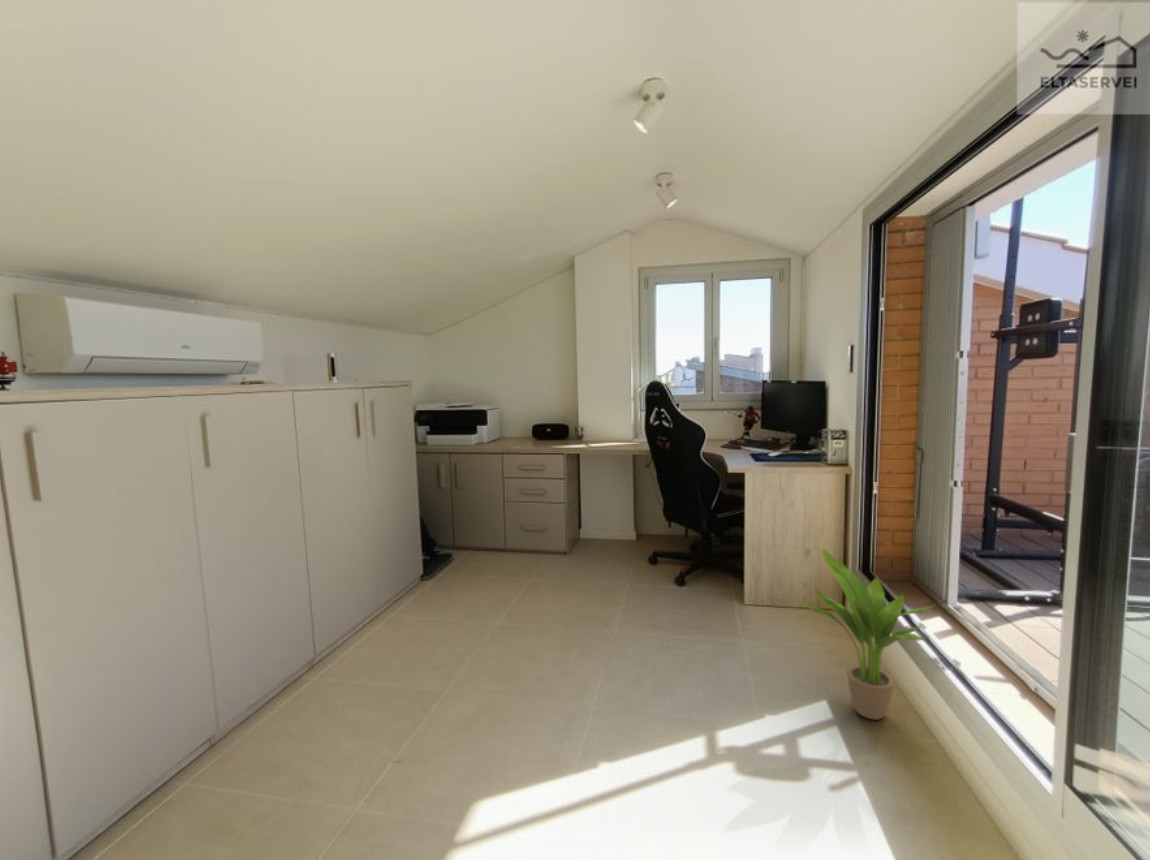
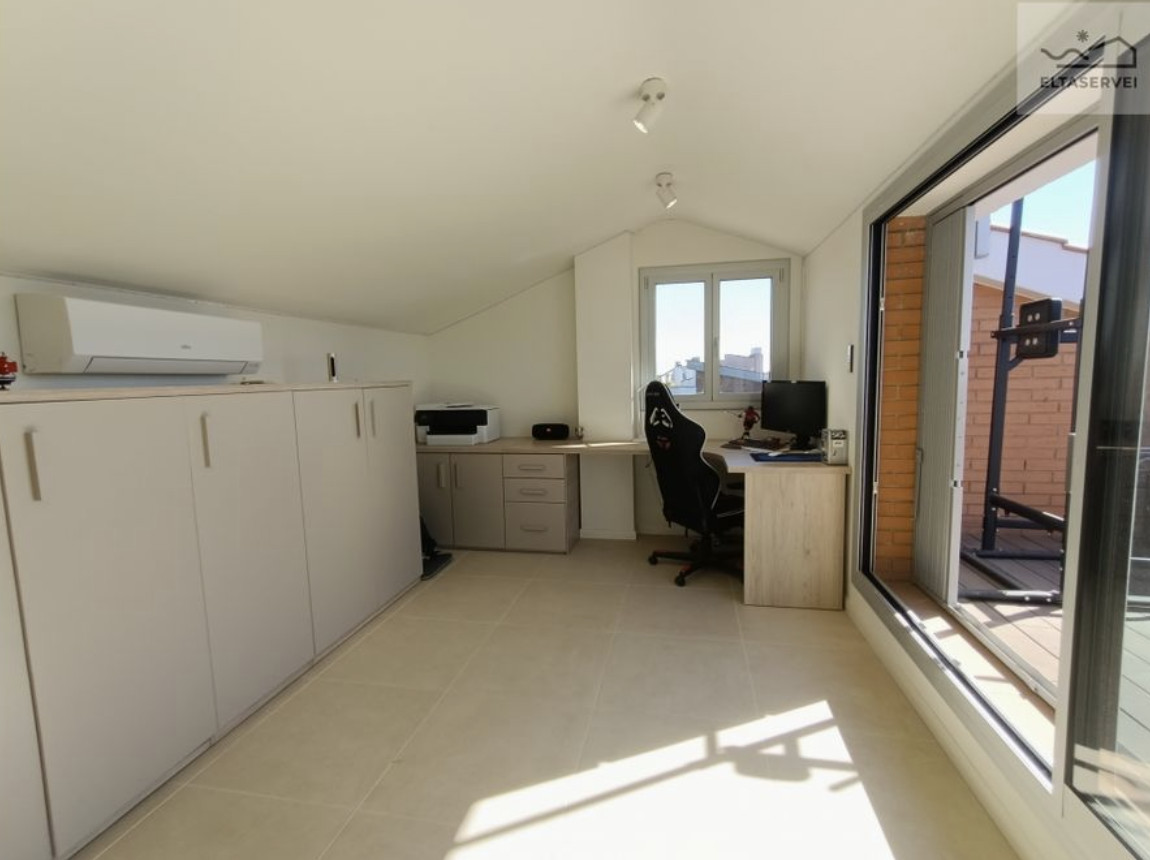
- potted plant [800,548,935,721]
